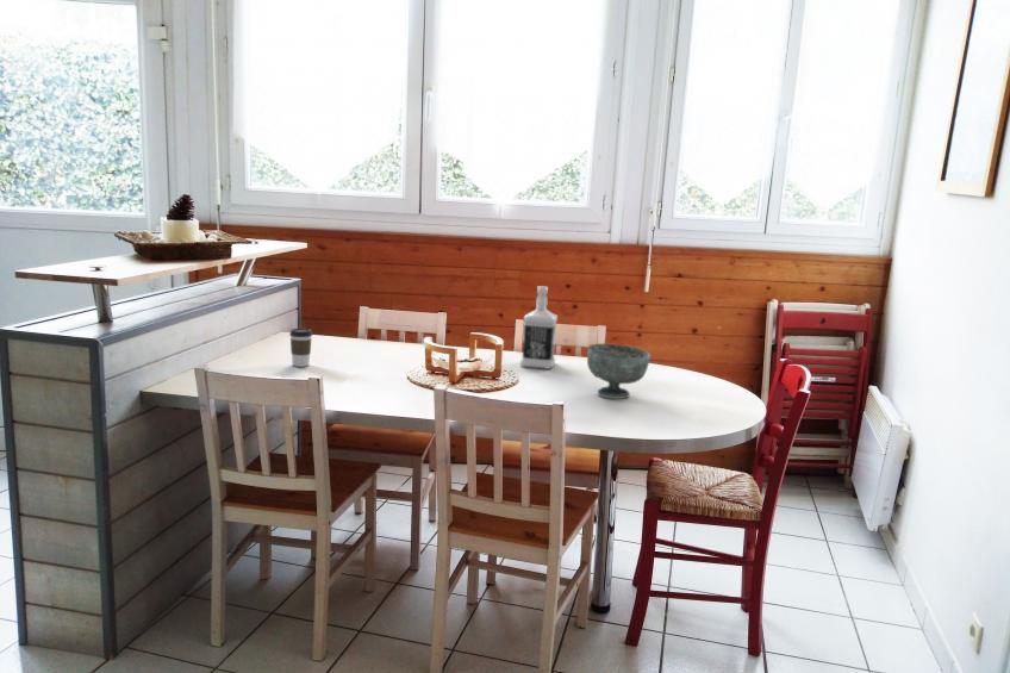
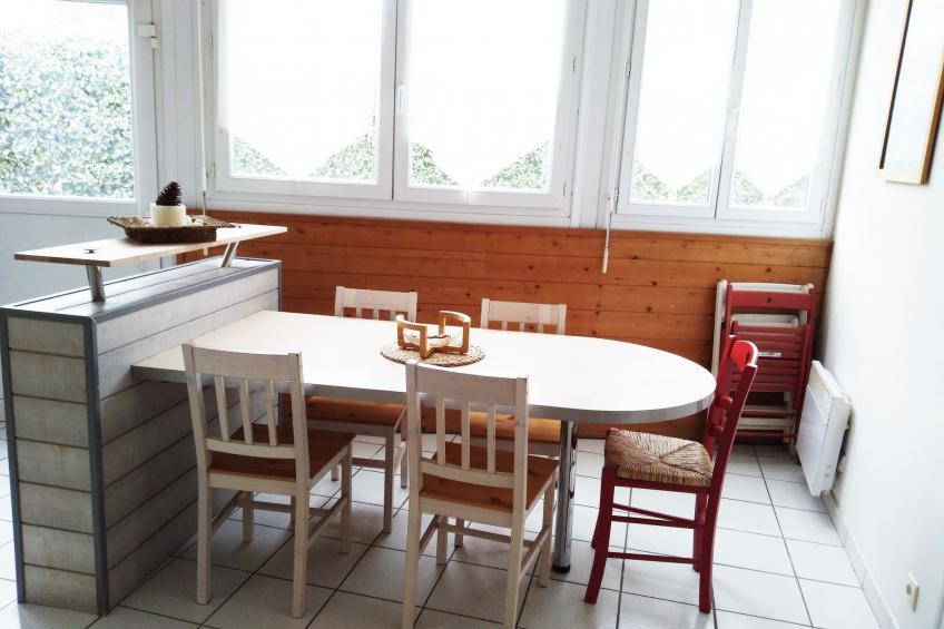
- bottle [519,285,559,370]
- bowl [586,343,651,400]
- coffee cup [288,328,313,368]
